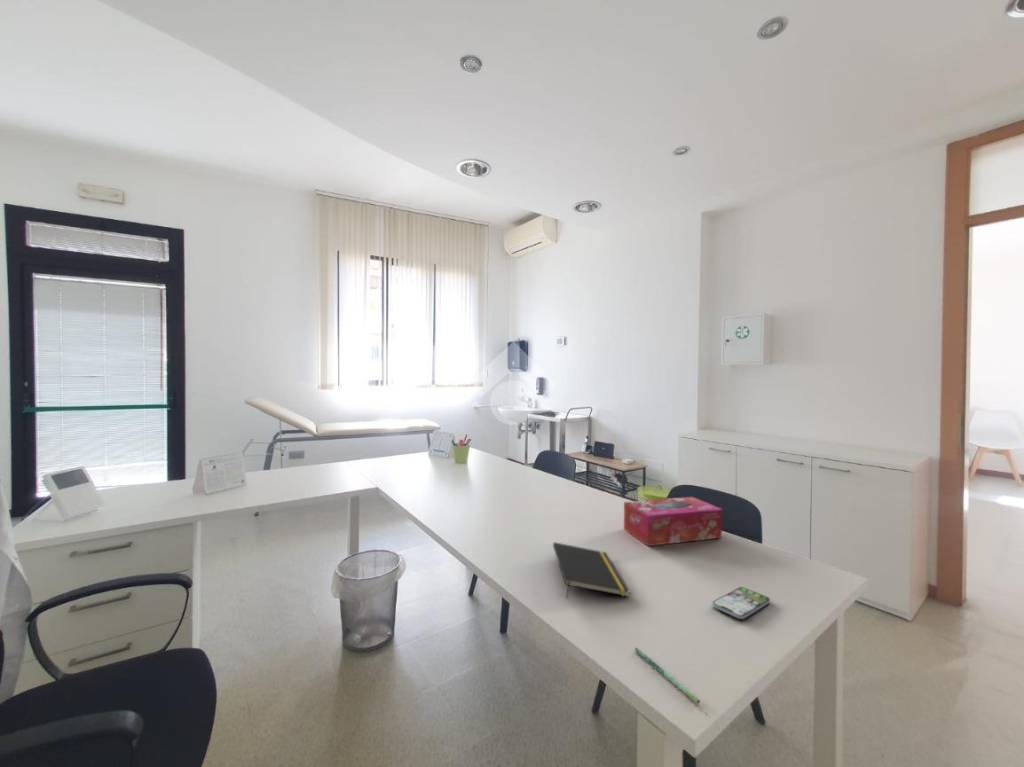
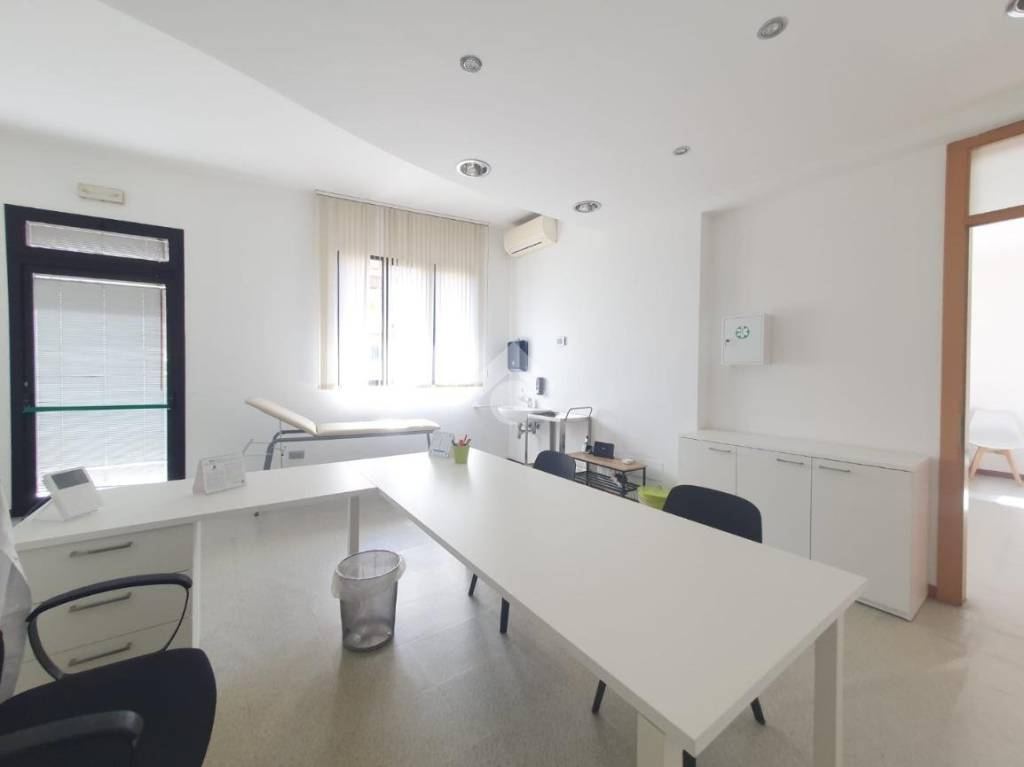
- smartphone [712,586,771,620]
- tissue box [623,496,723,547]
- pen [634,647,701,705]
- notepad [552,541,631,600]
